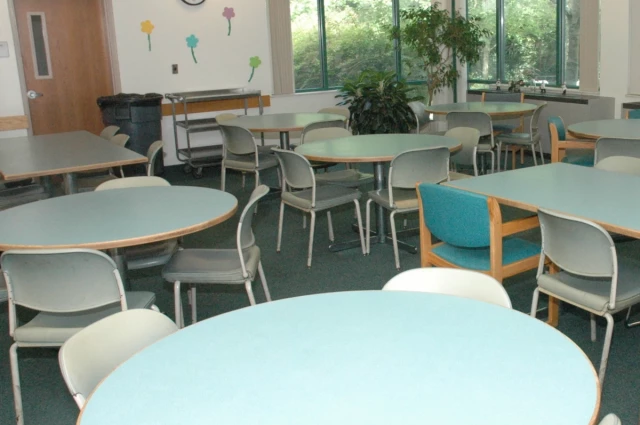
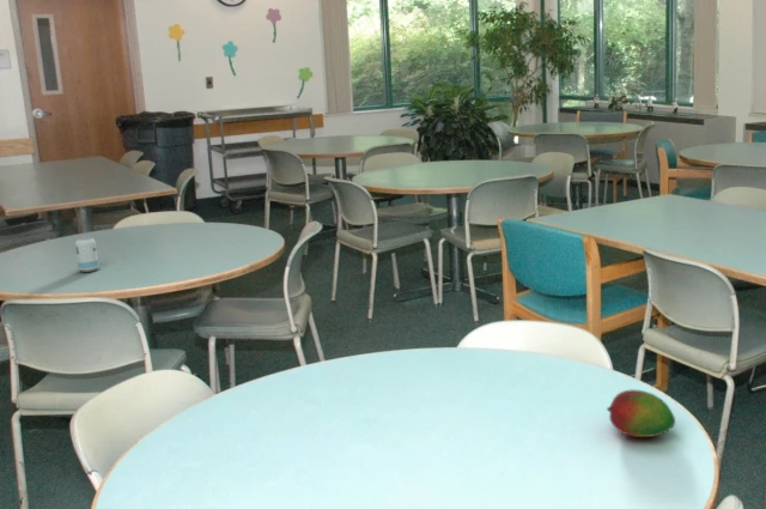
+ fruit [606,388,676,438]
+ beverage can [74,235,99,273]
